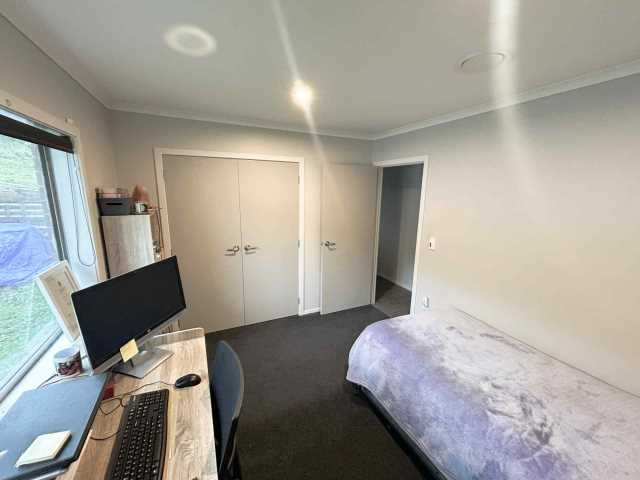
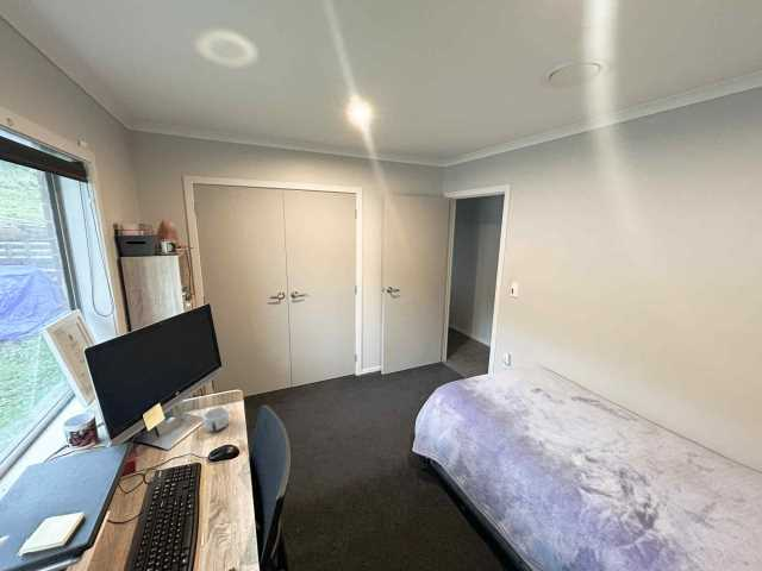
+ mug [202,407,236,432]
